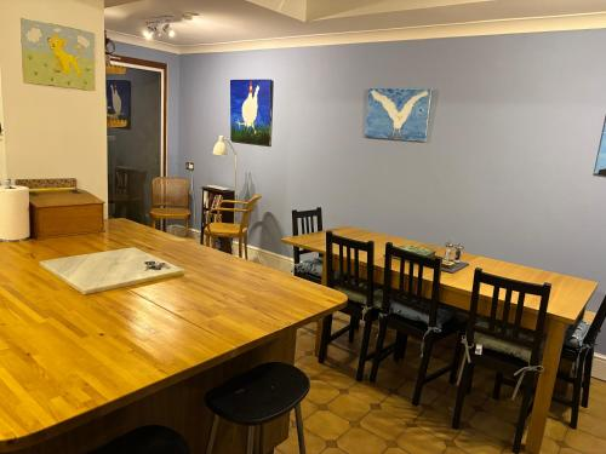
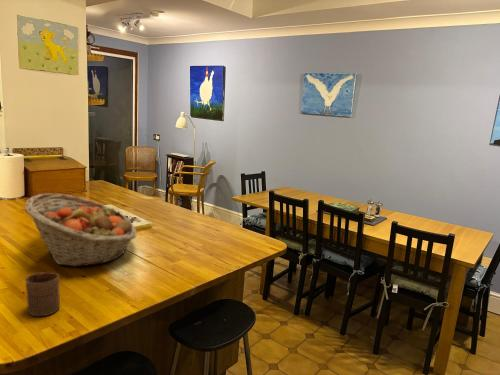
+ fruit basket [24,192,137,267]
+ cup [25,271,61,317]
